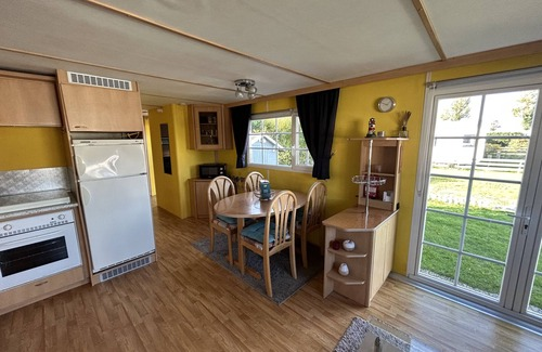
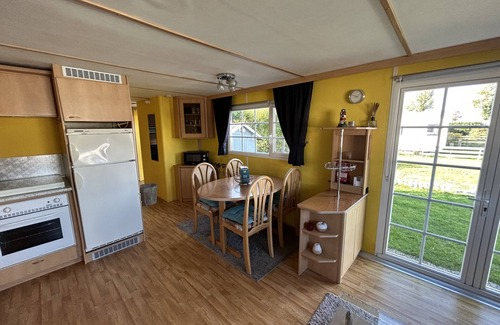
+ waste bin [139,182,158,207]
